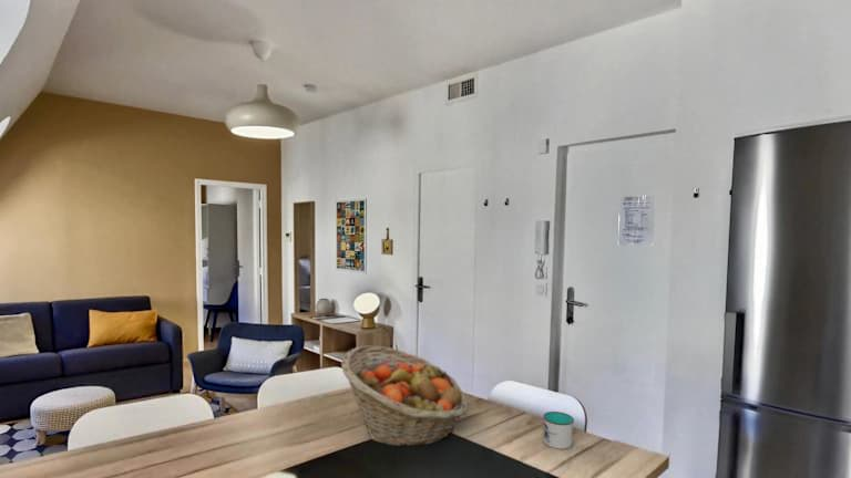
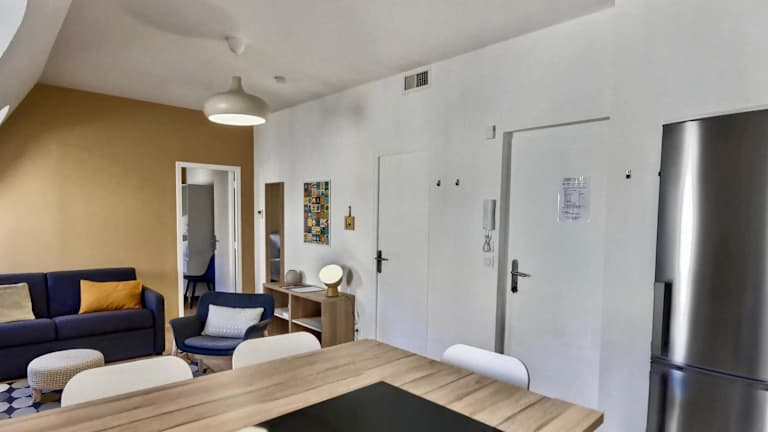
- fruit basket [340,344,469,448]
- mug [542,411,575,450]
